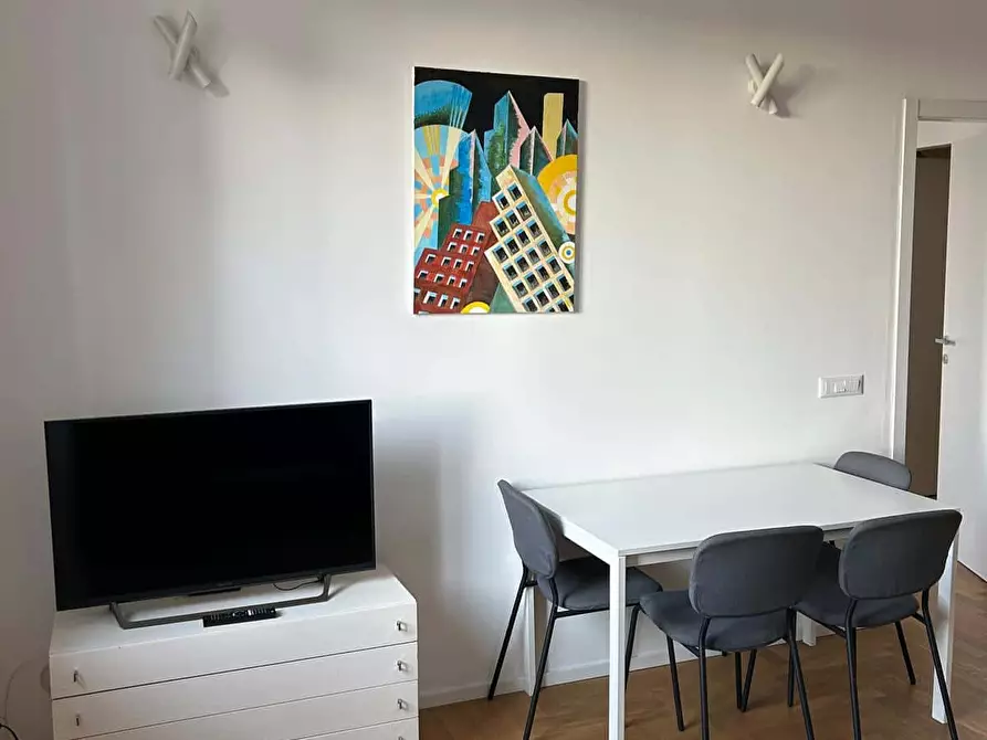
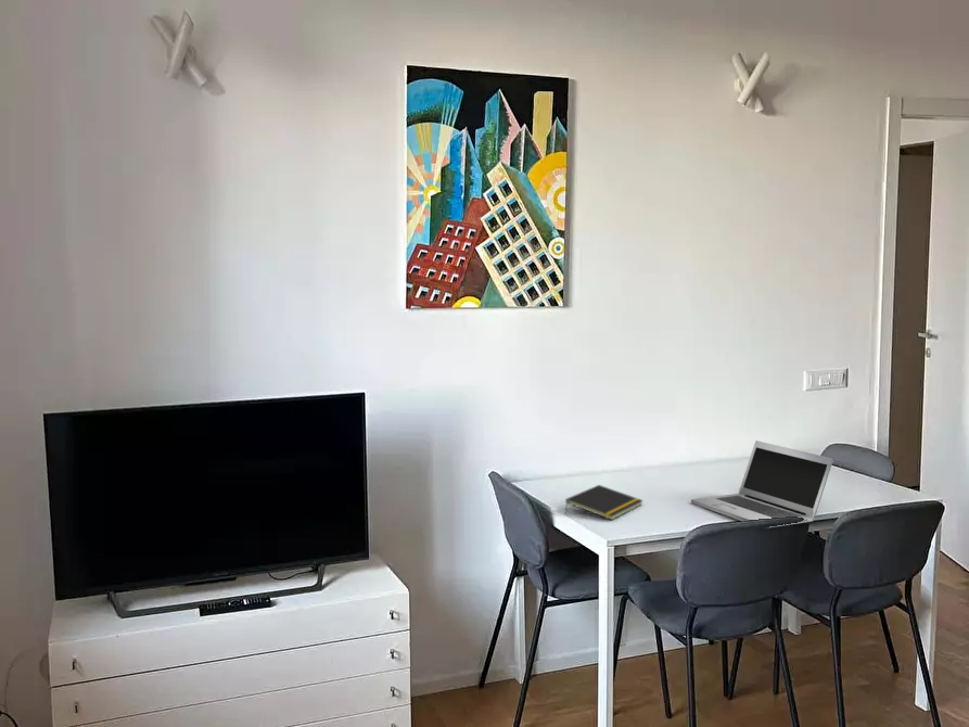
+ laptop [690,439,834,528]
+ notepad [564,484,645,521]
